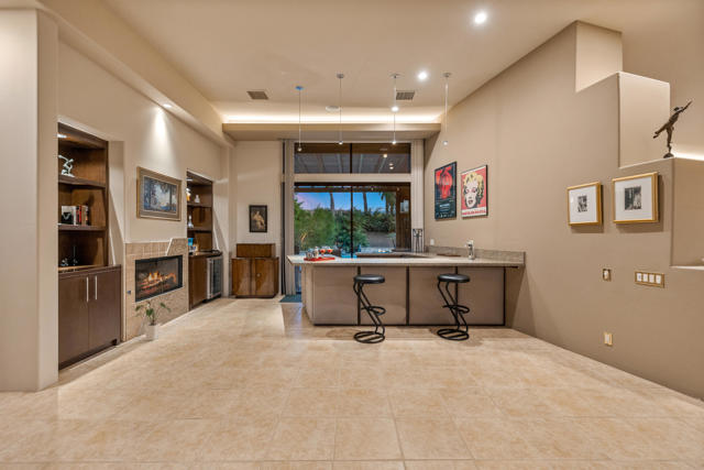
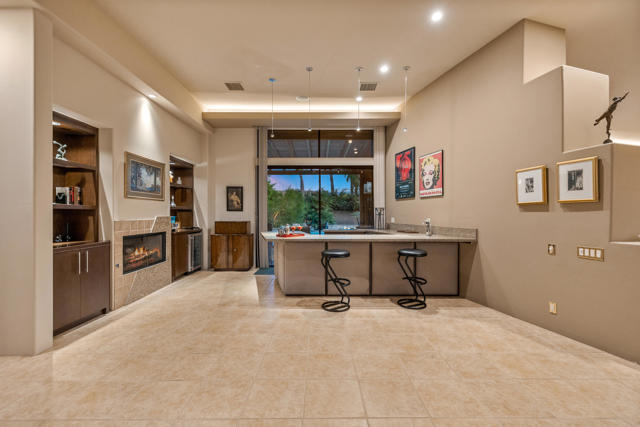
- house plant [134,299,172,341]
